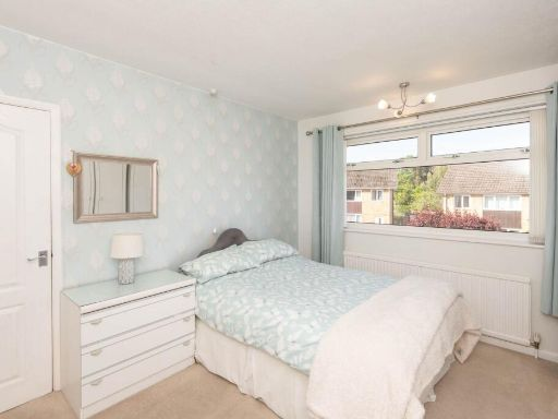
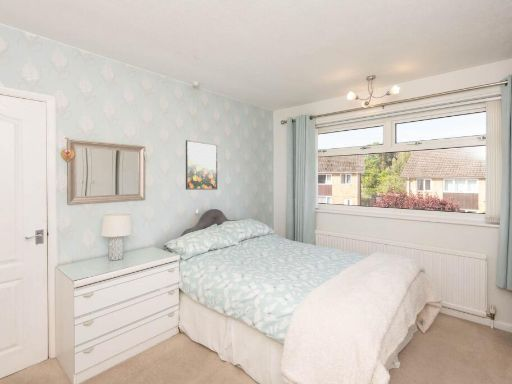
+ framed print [185,139,218,191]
